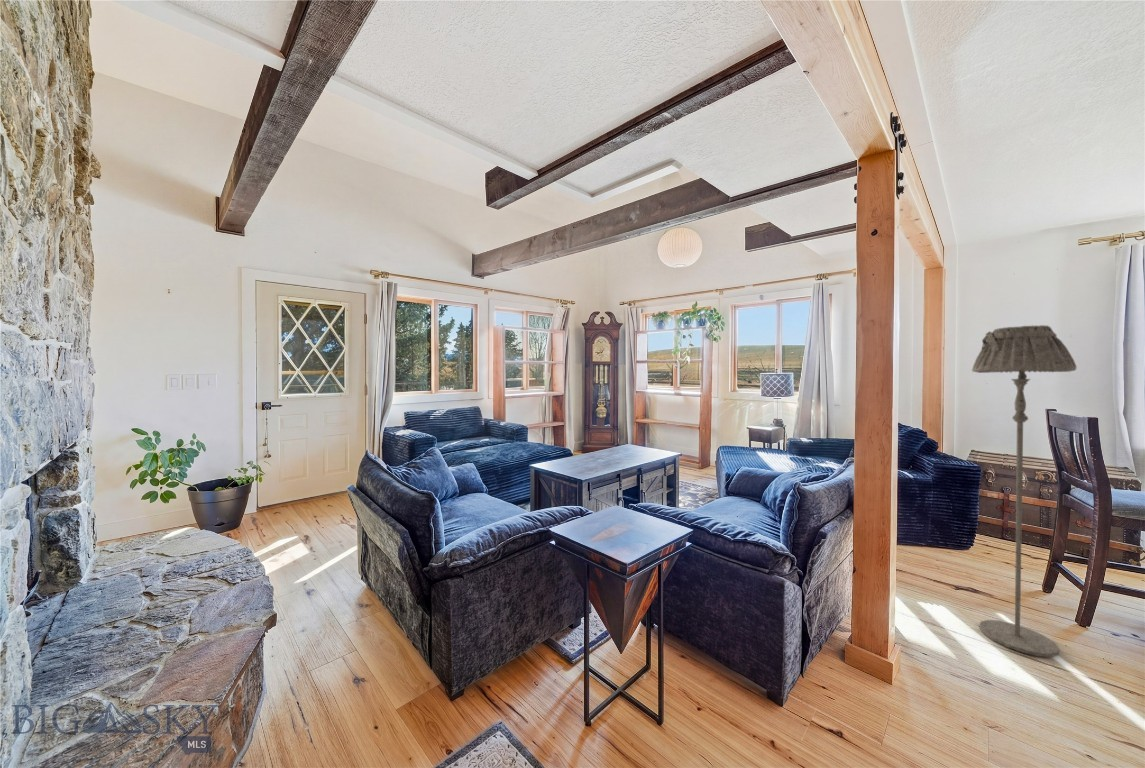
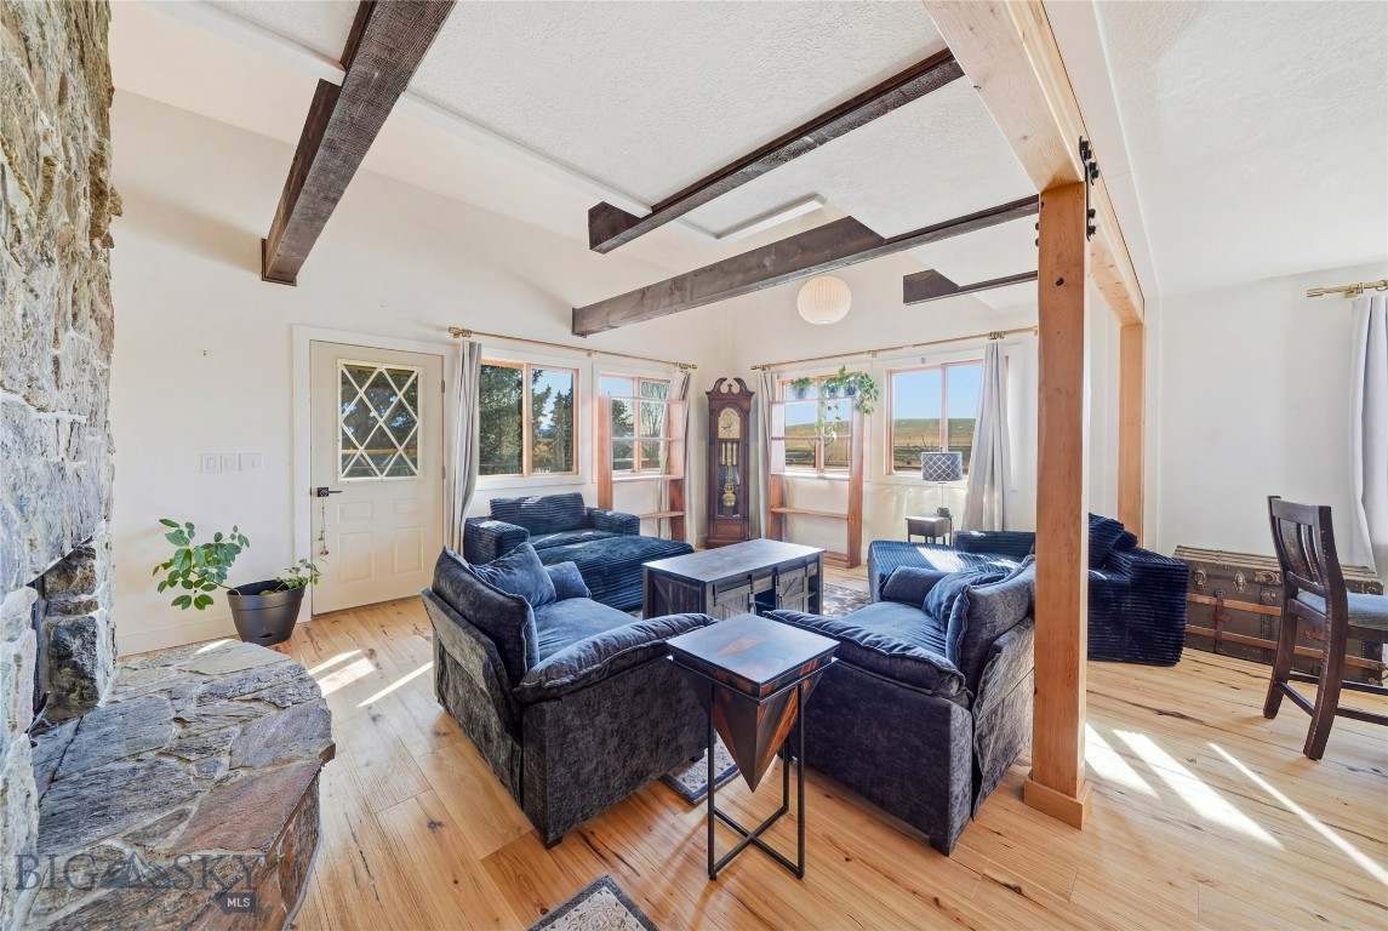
- floor lamp [971,324,1077,658]
